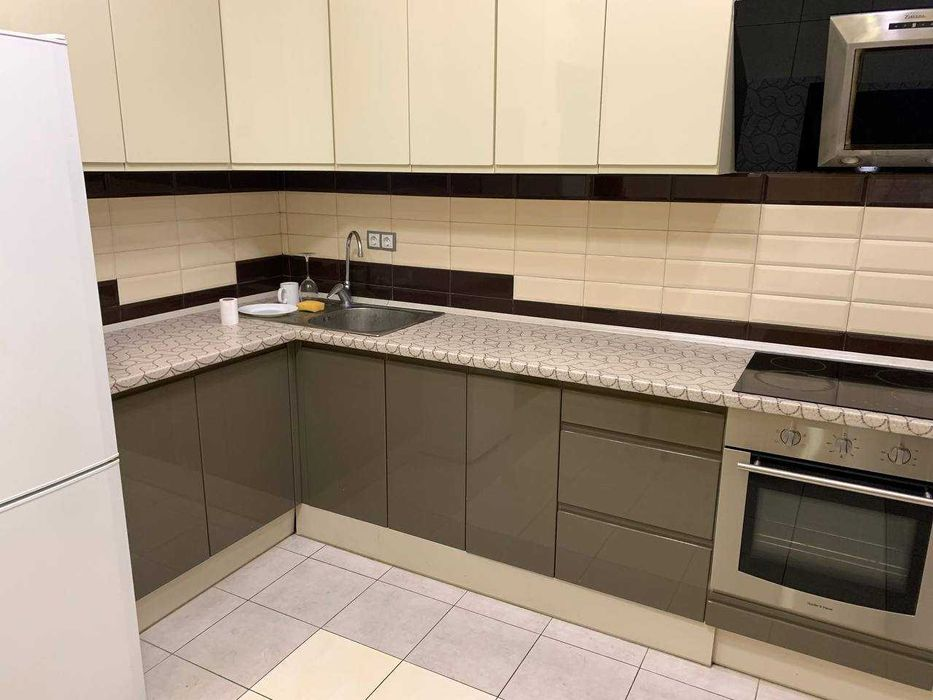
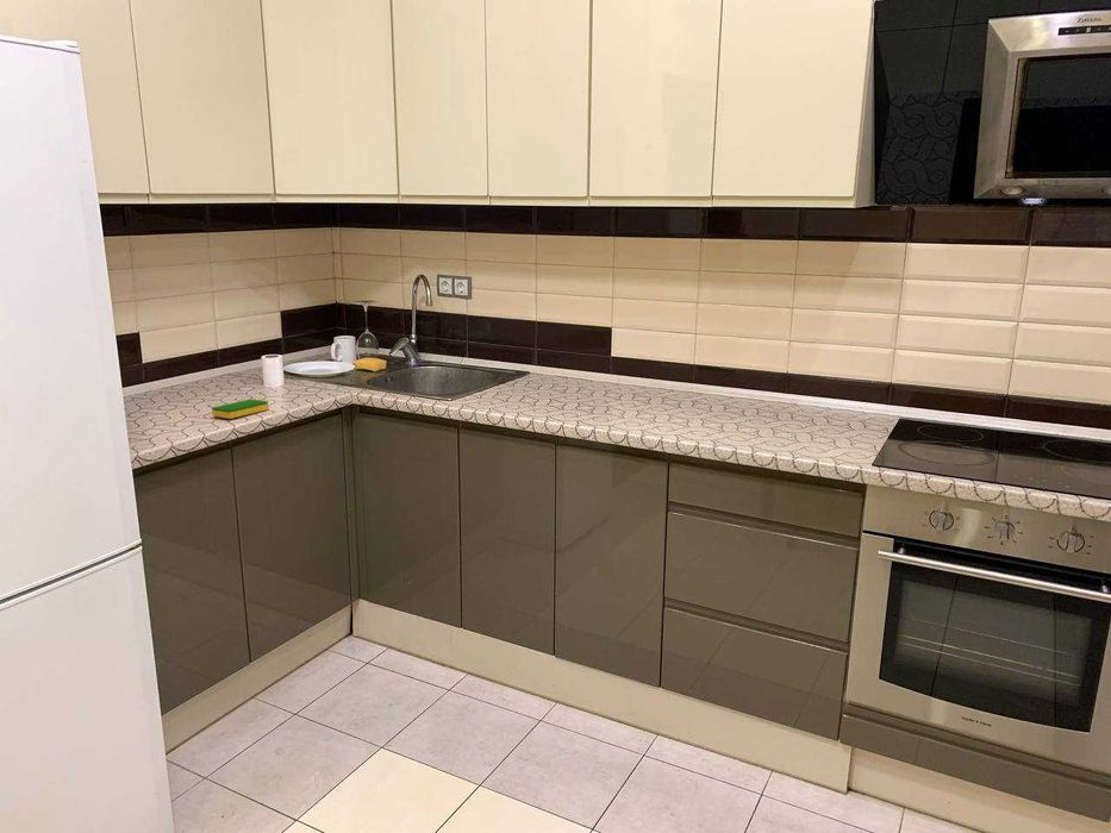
+ dish sponge [211,397,269,420]
